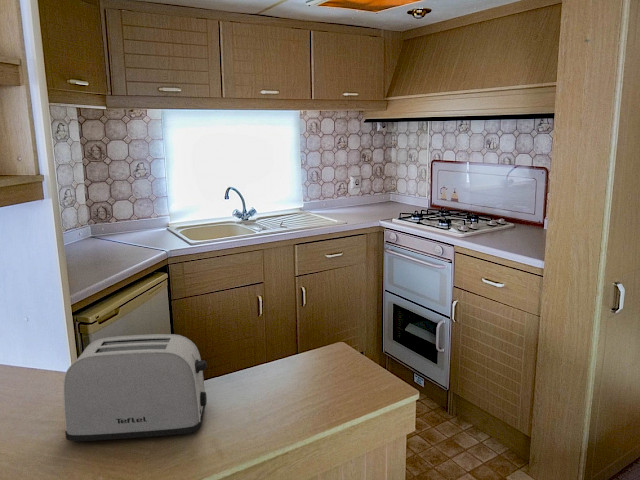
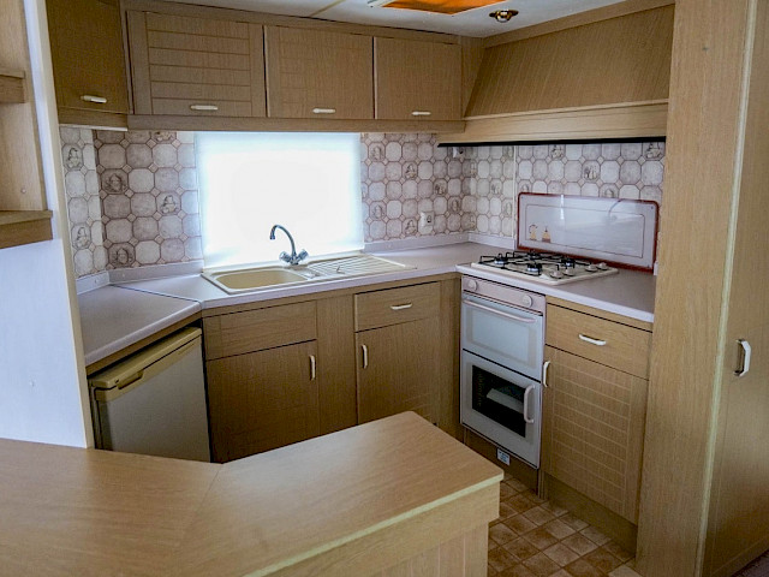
- toaster [63,333,208,443]
